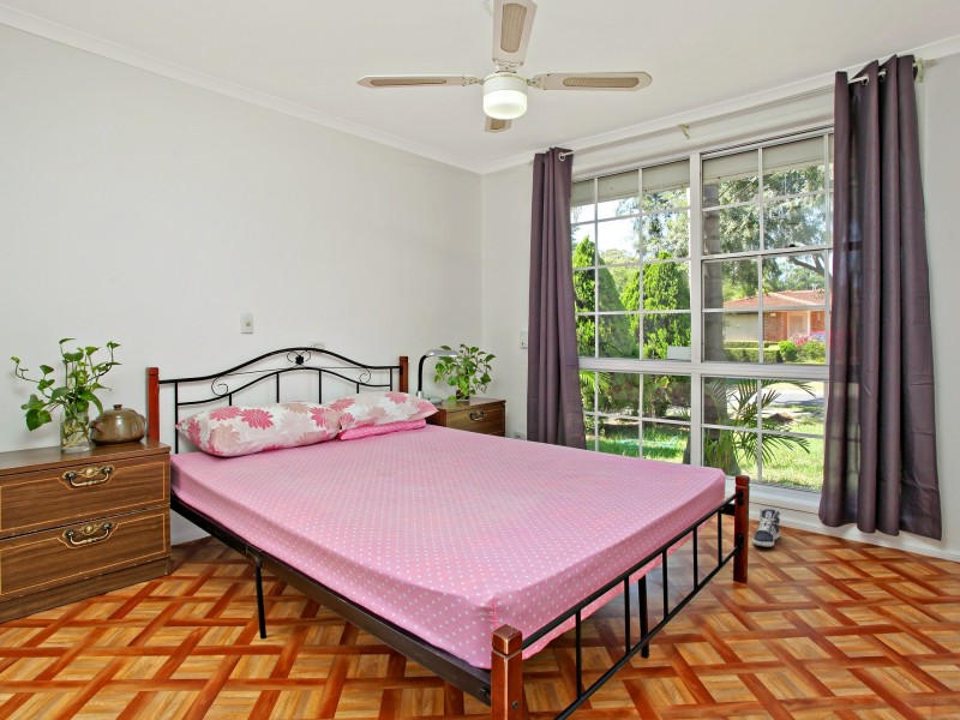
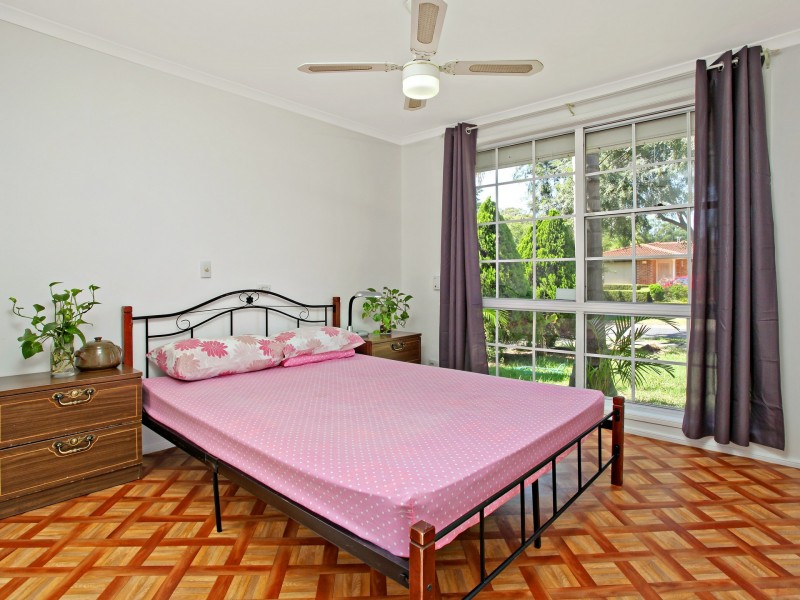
- sneaker [751,508,781,548]
